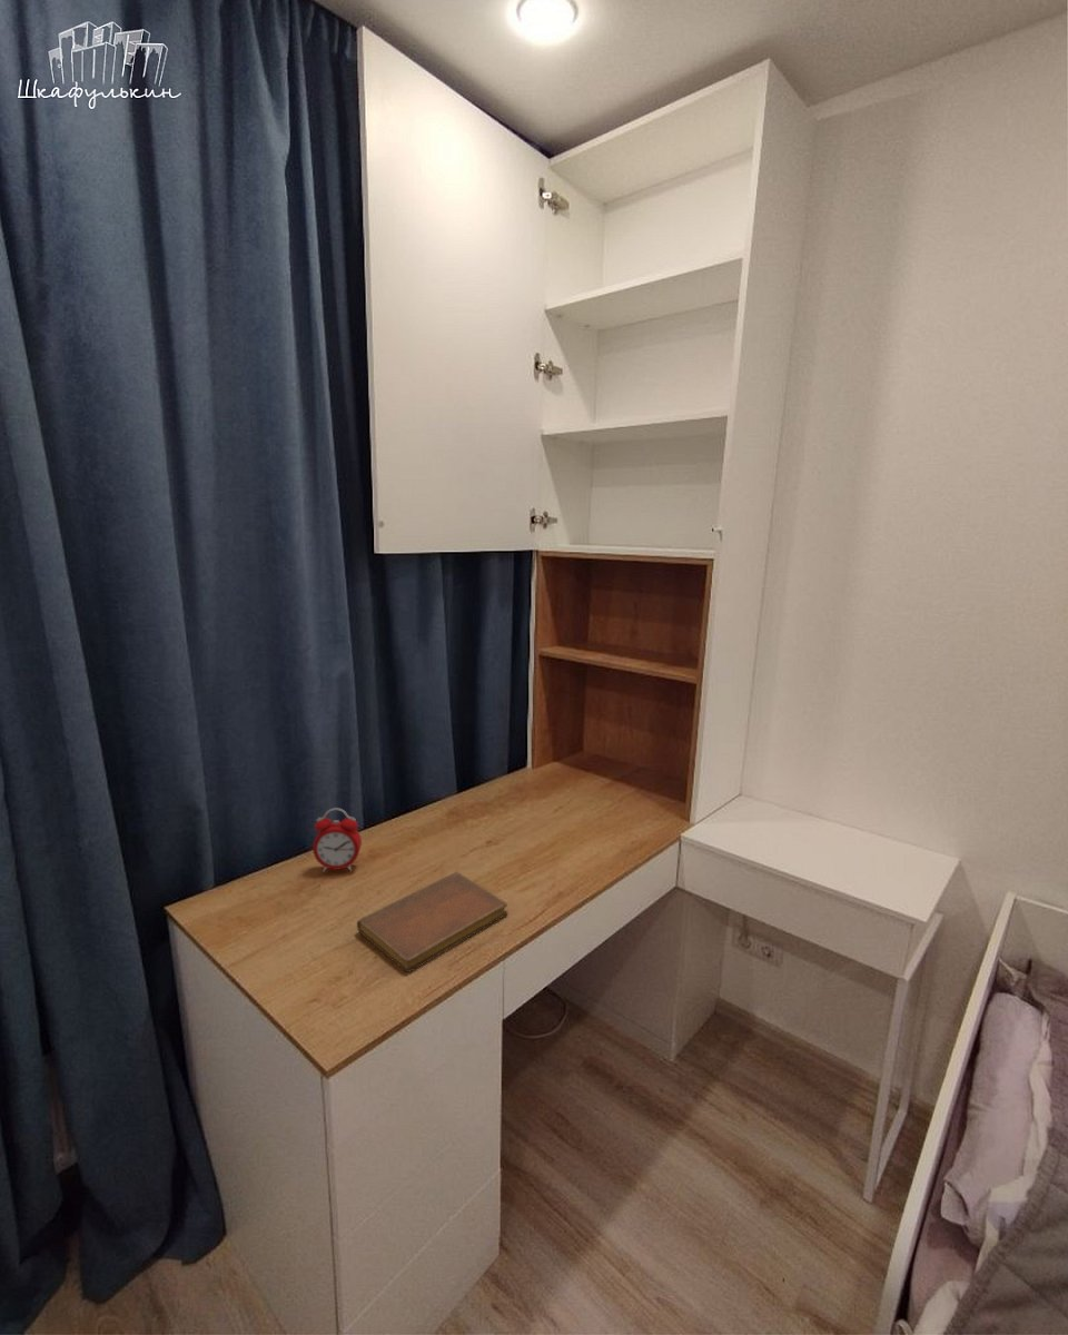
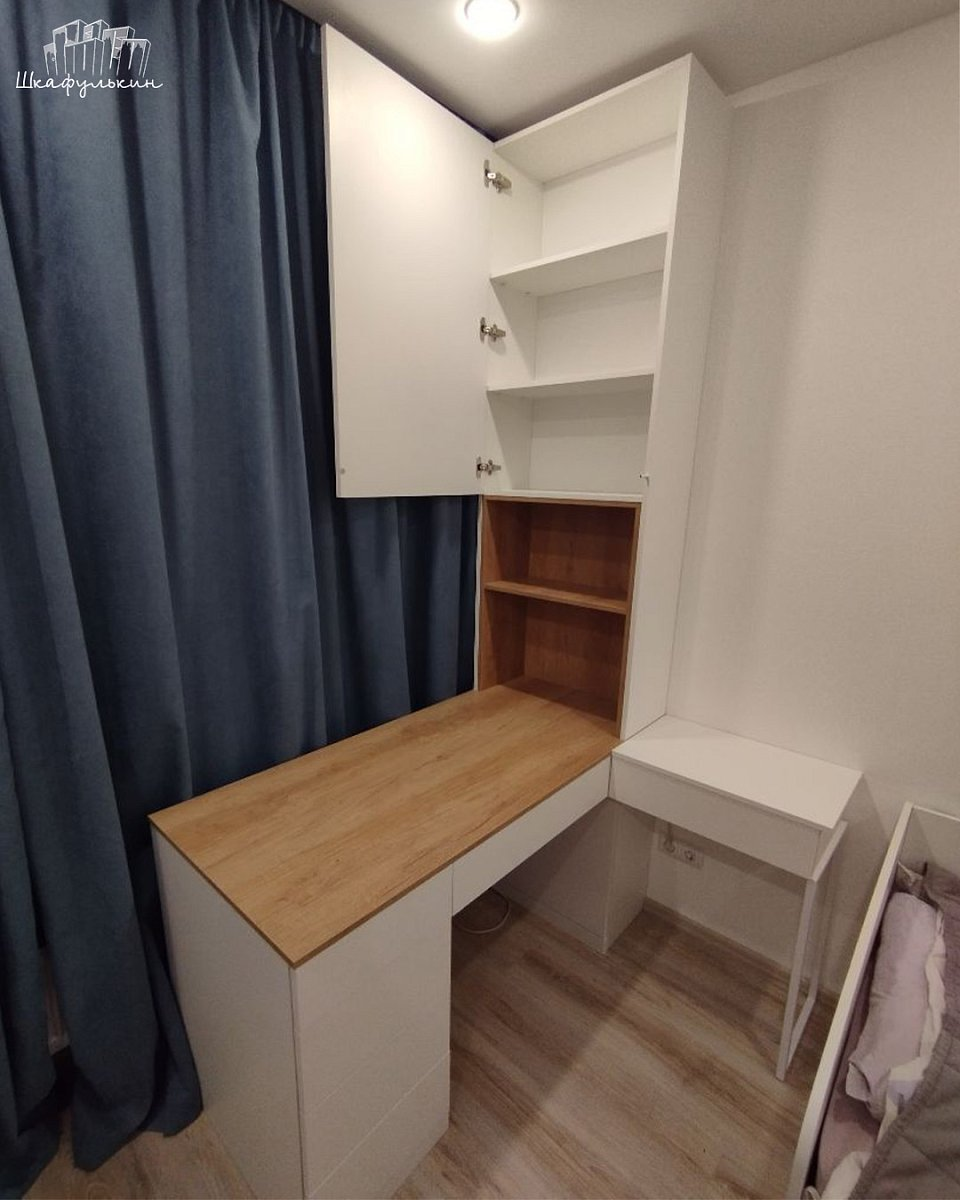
- alarm clock [312,807,363,873]
- notebook [356,871,508,973]
